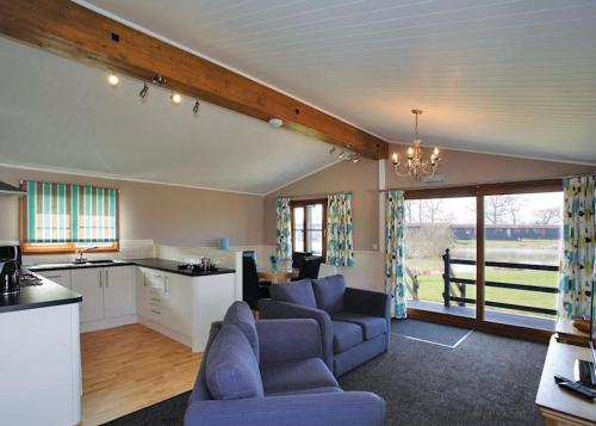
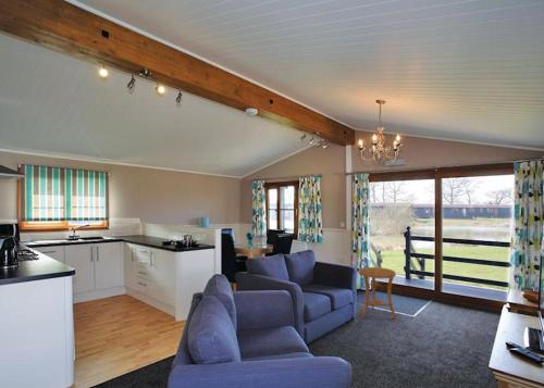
+ side table [357,266,397,321]
